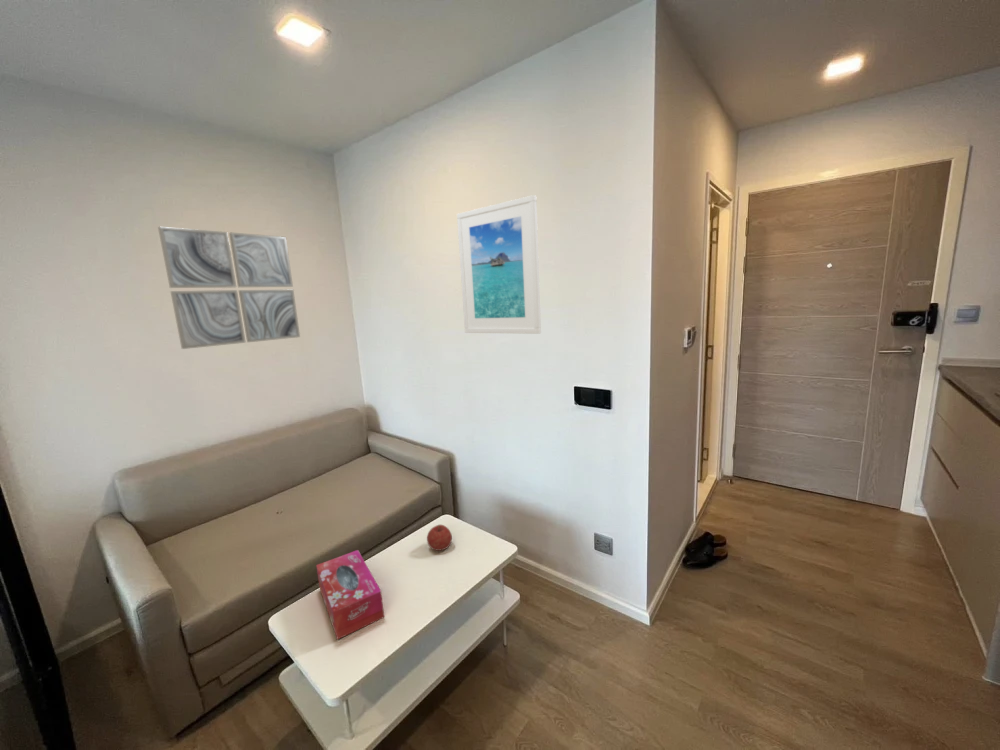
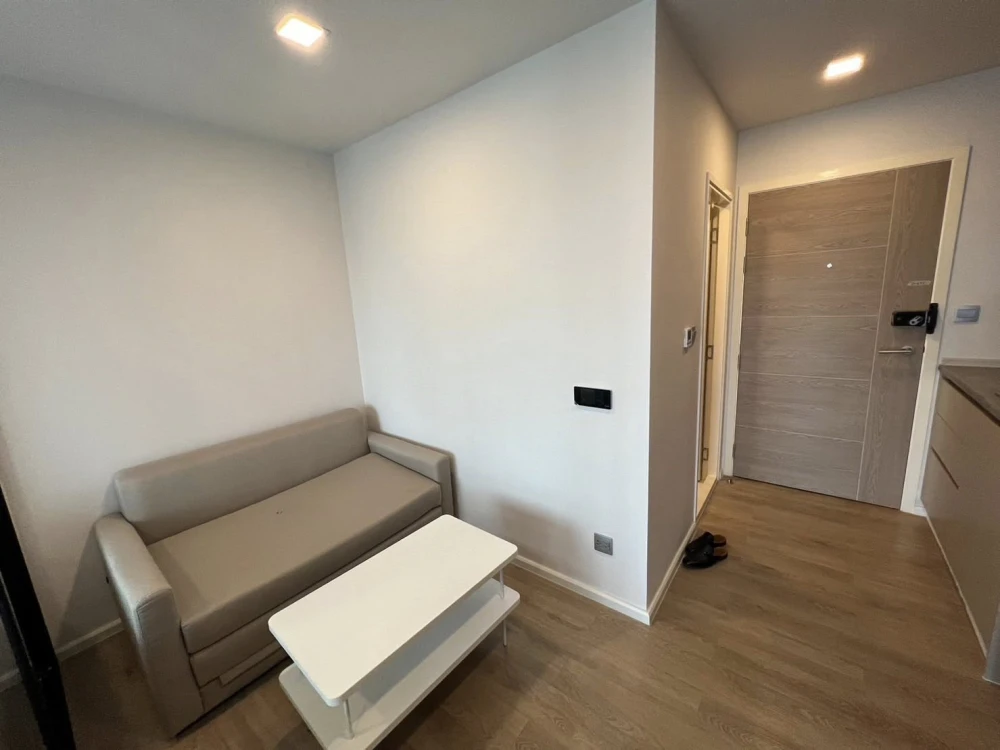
- tissue box [315,549,385,640]
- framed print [456,194,542,335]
- wall art [157,226,301,350]
- fruit [426,524,453,552]
